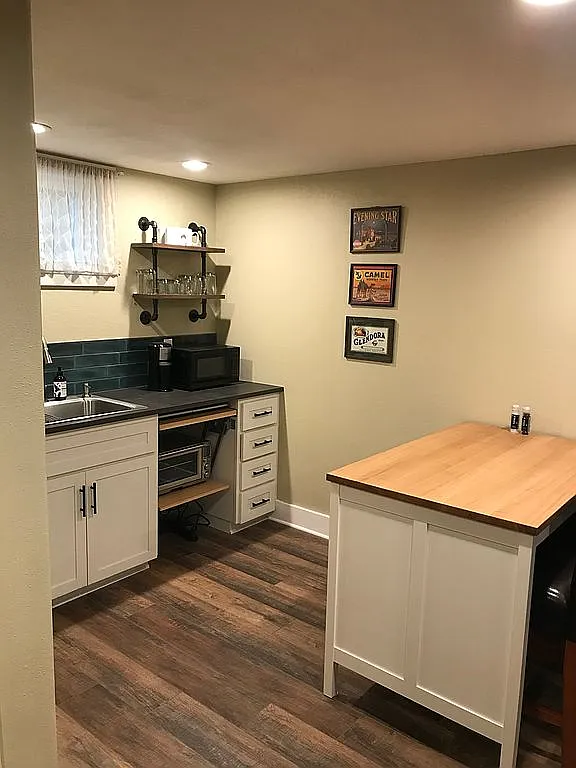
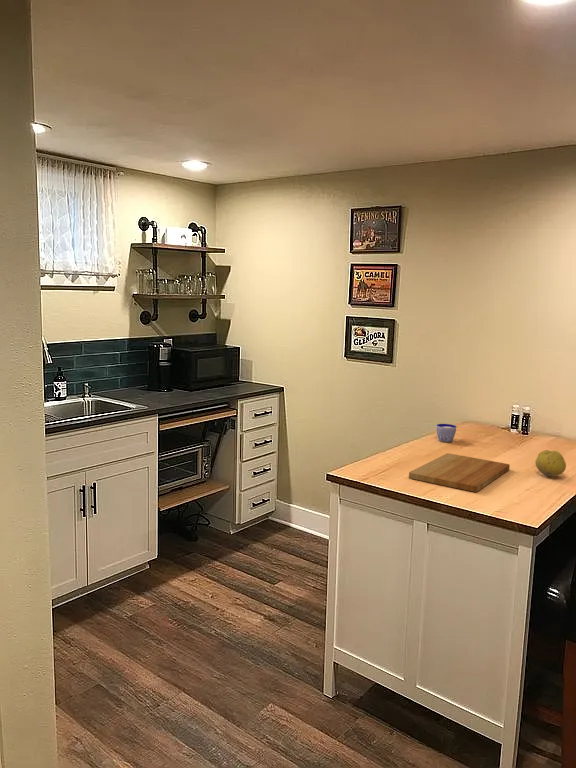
+ cup [436,423,457,443]
+ fruit [534,449,567,477]
+ cutting board [408,452,511,493]
